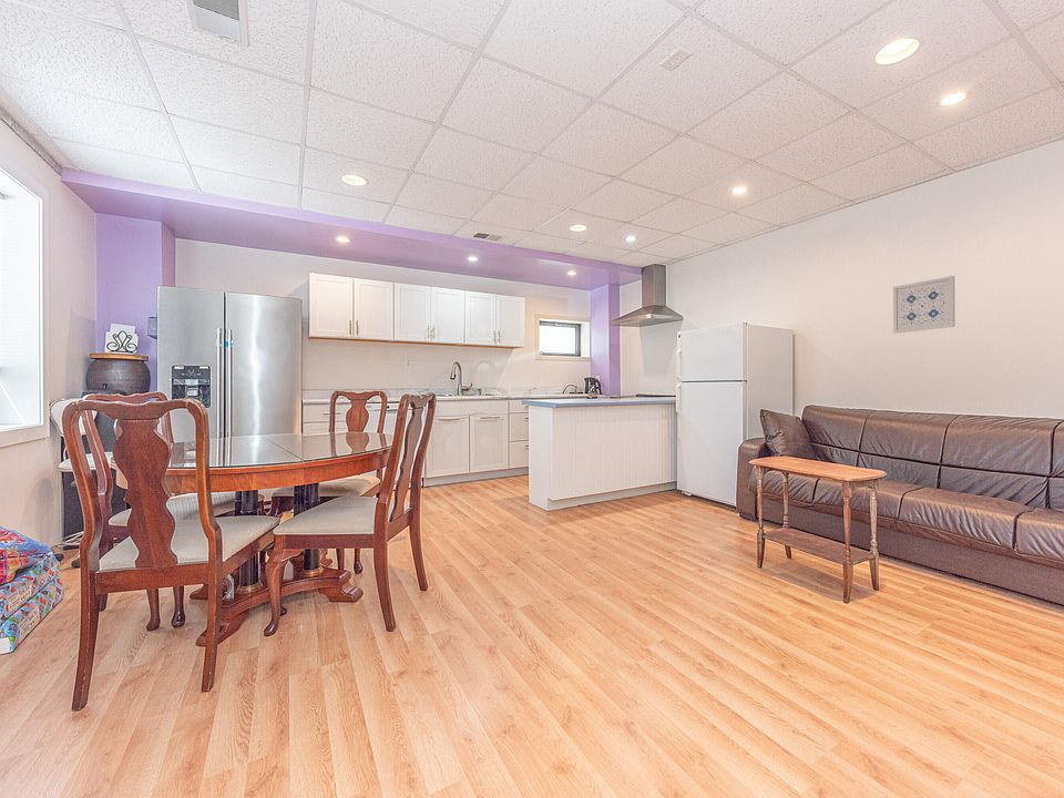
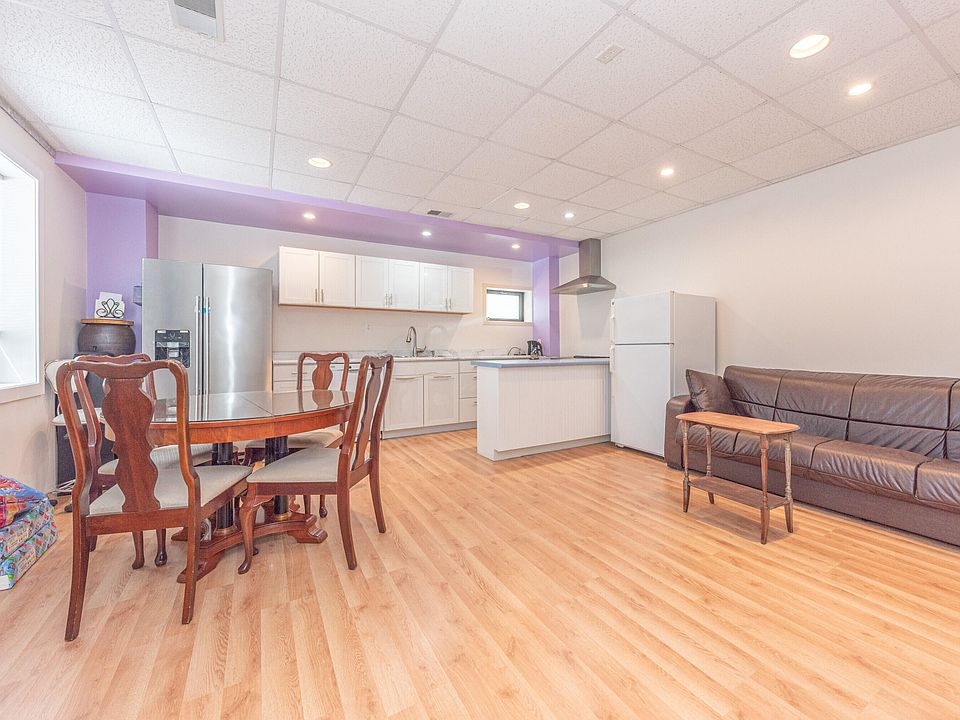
- wall art [892,275,956,335]
